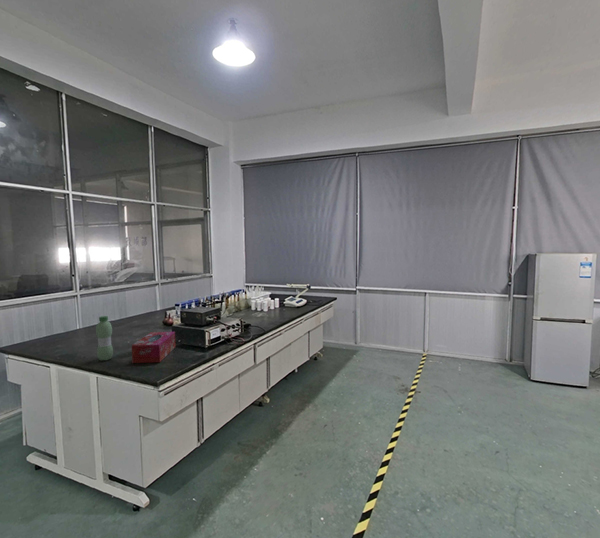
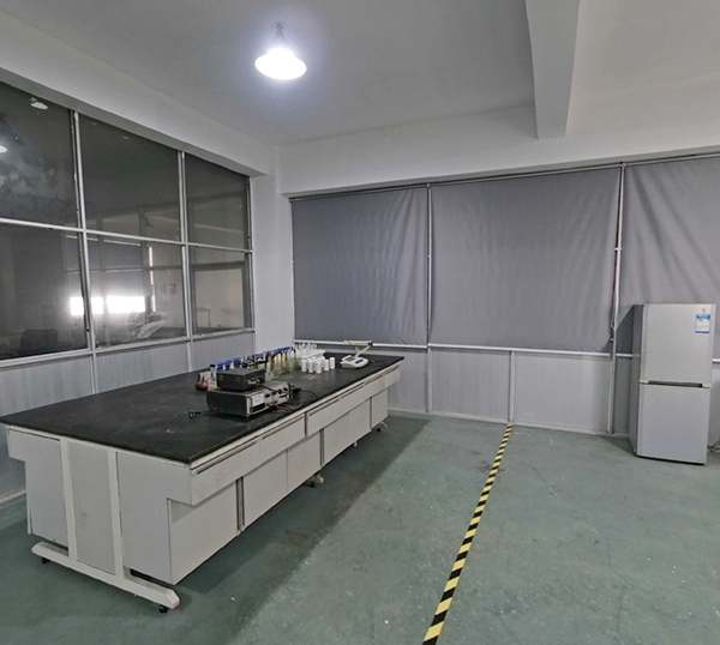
- tissue box [131,331,176,364]
- water bottle [95,315,114,362]
